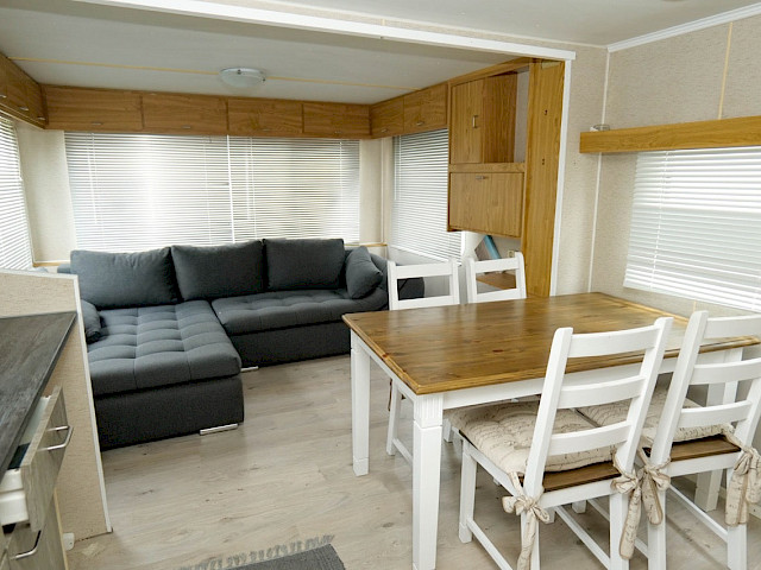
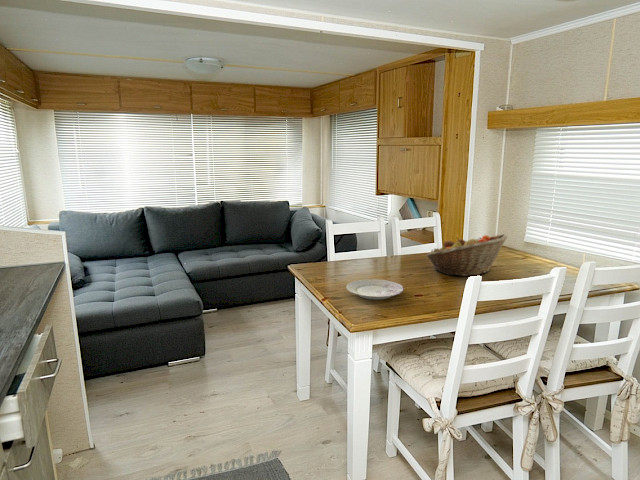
+ fruit basket [425,233,509,277]
+ plate [345,278,405,300]
